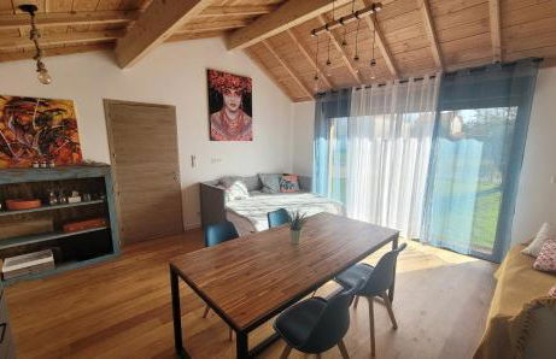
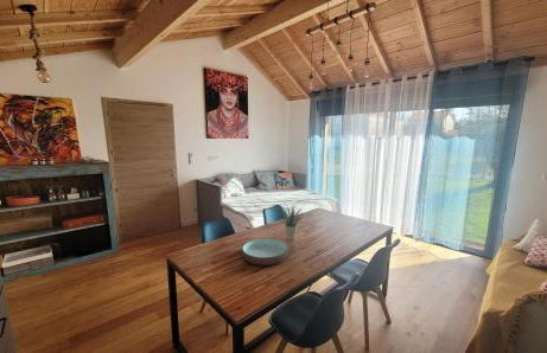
+ bowl [241,237,290,267]
